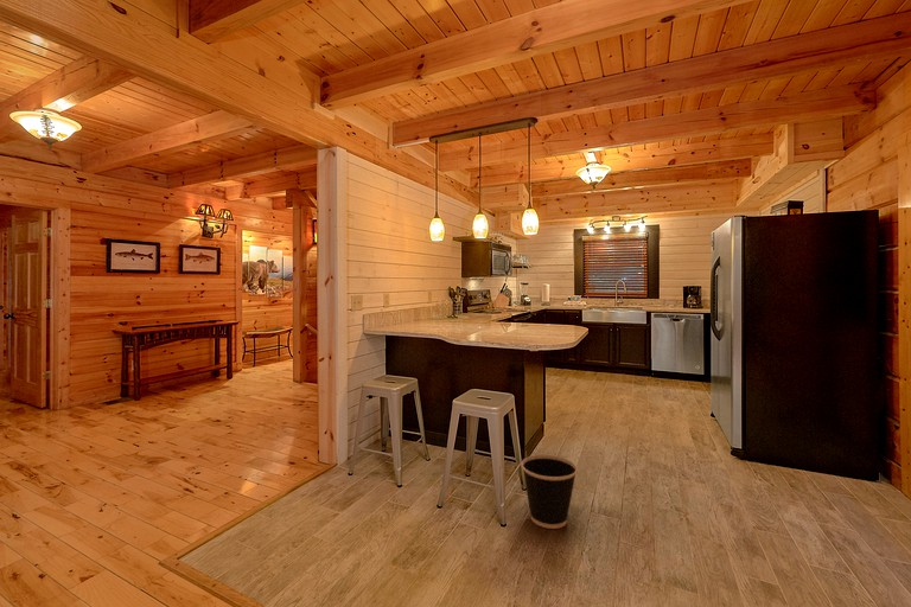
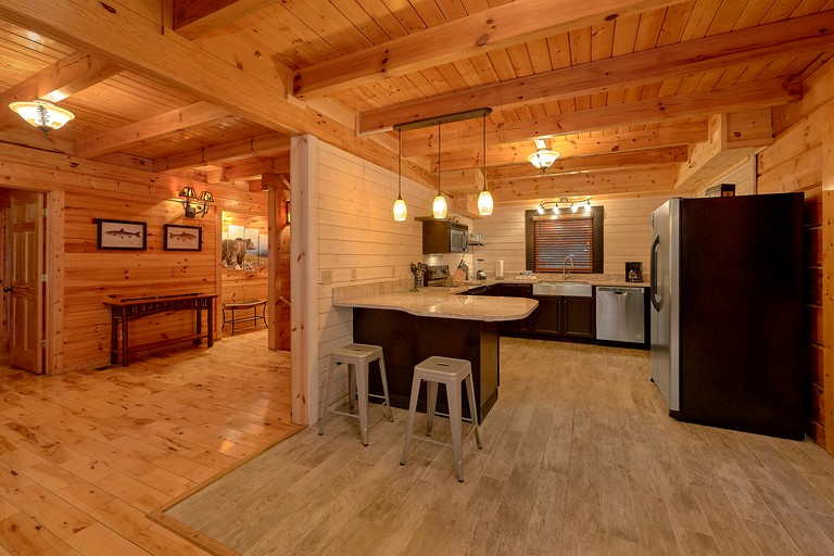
- wastebasket [521,454,579,530]
